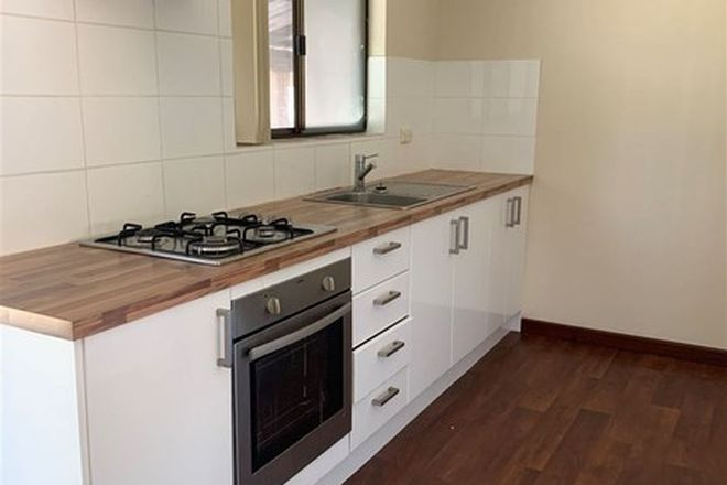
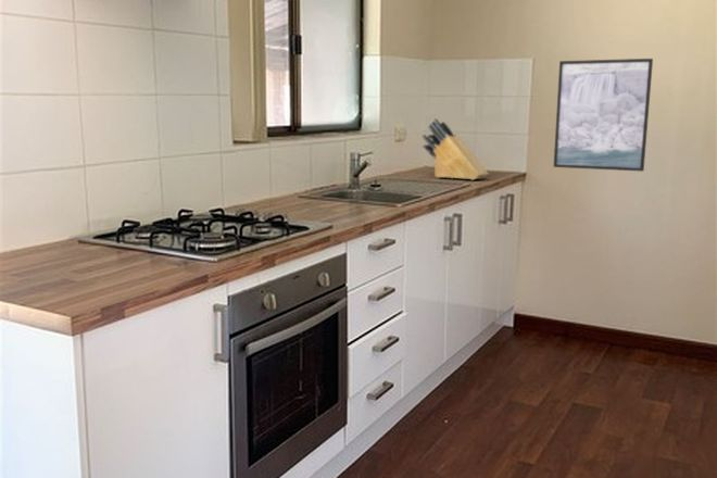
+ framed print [553,58,654,173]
+ knife block [422,117,489,181]
